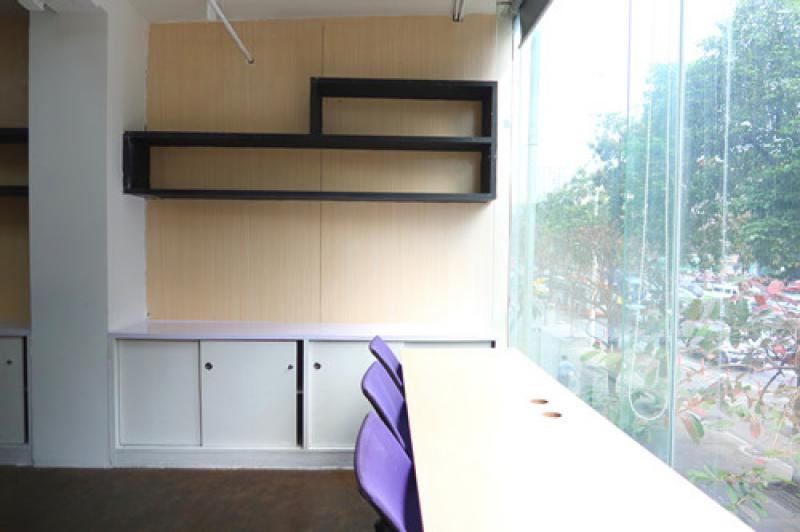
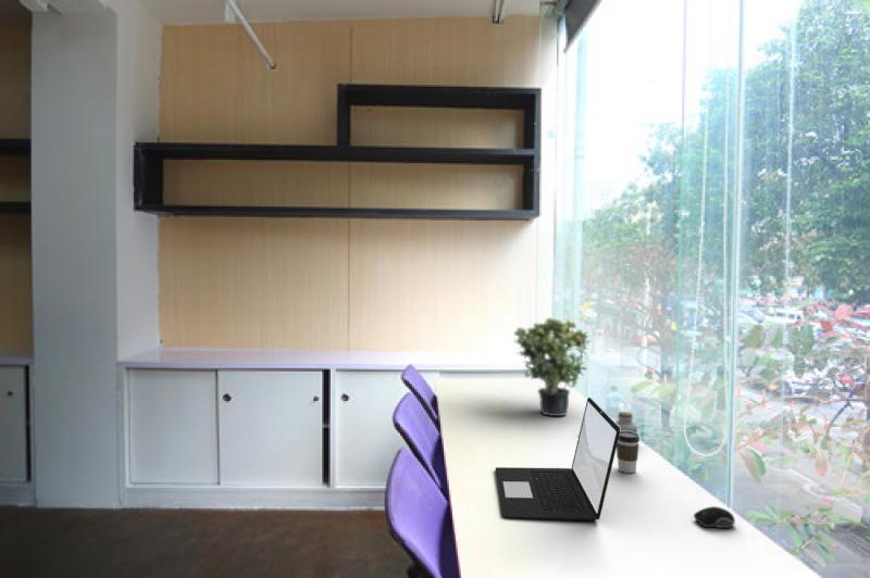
+ coffee cup [616,431,641,474]
+ potted plant [512,316,592,417]
+ jar [614,411,638,435]
+ laptop [495,397,620,523]
+ computer mouse [693,505,736,529]
